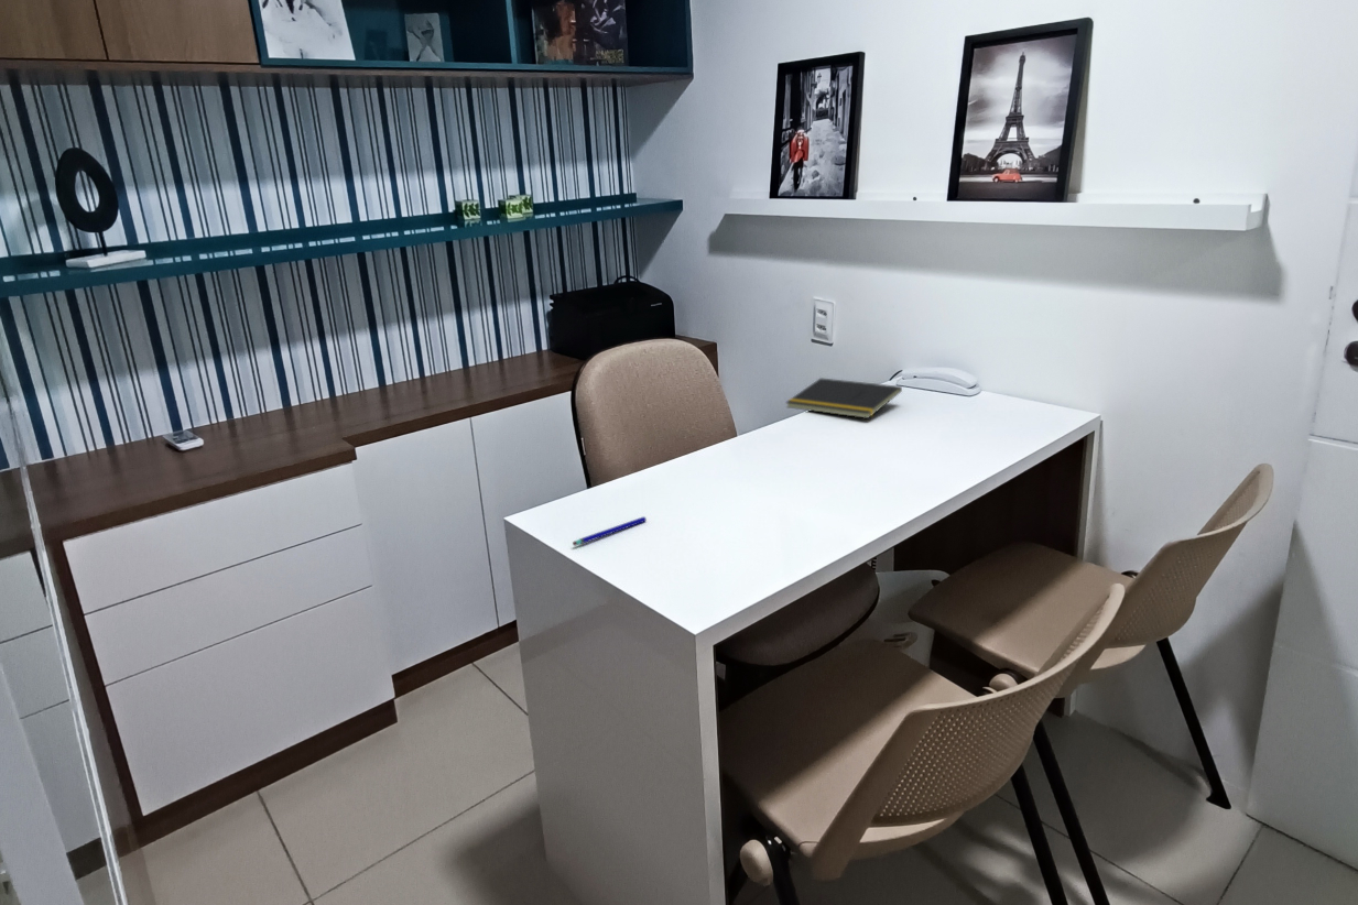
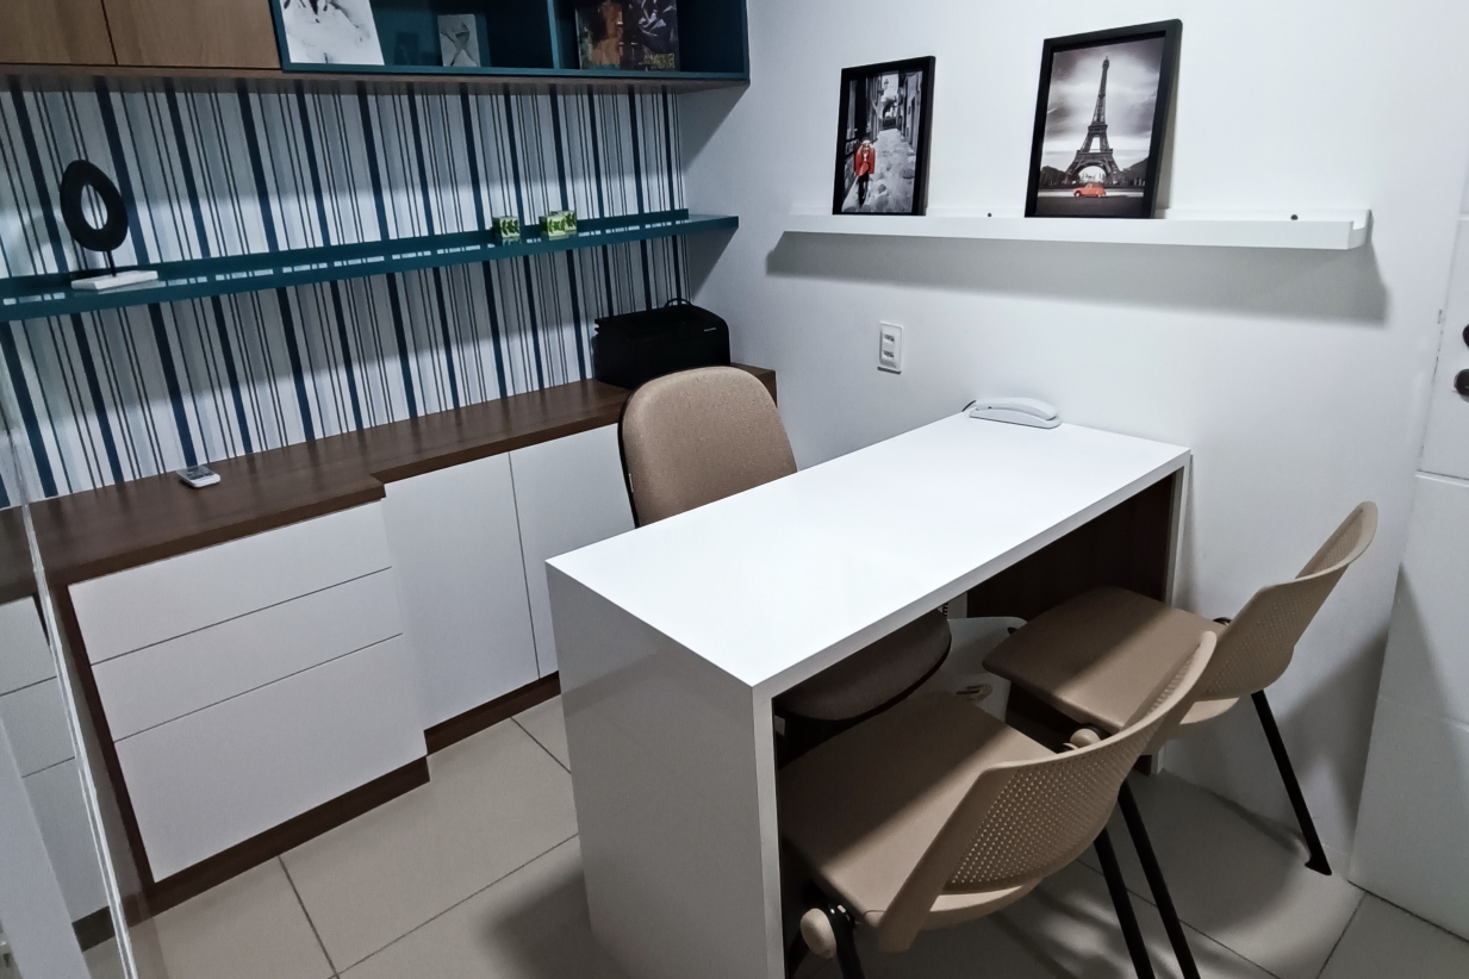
- notepad [784,377,903,419]
- pen [572,515,648,547]
